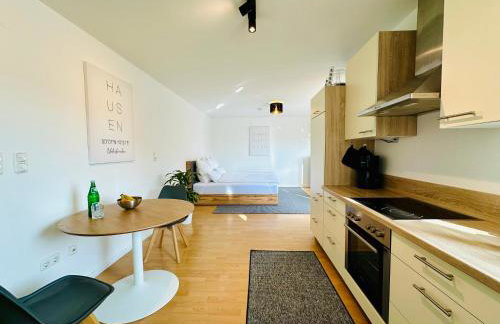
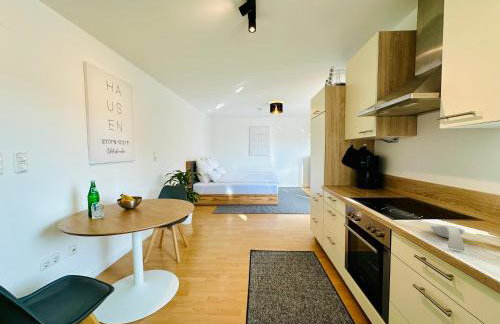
+ spoon rest [429,223,466,251]
